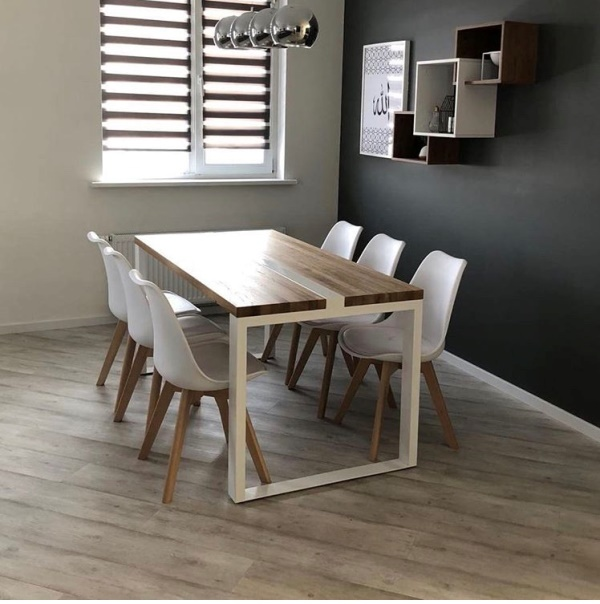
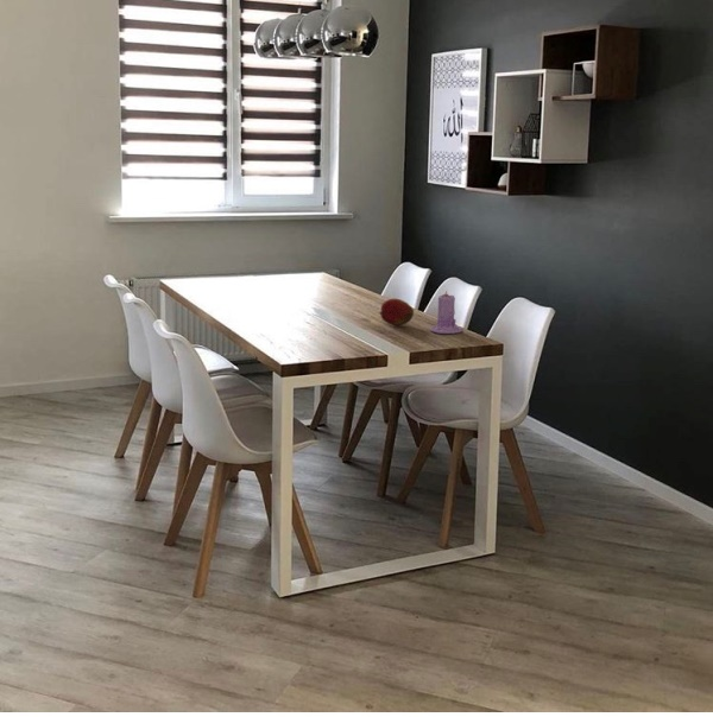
+ candle [429,291,465,335]
+ fruit [378,298,415,326]
